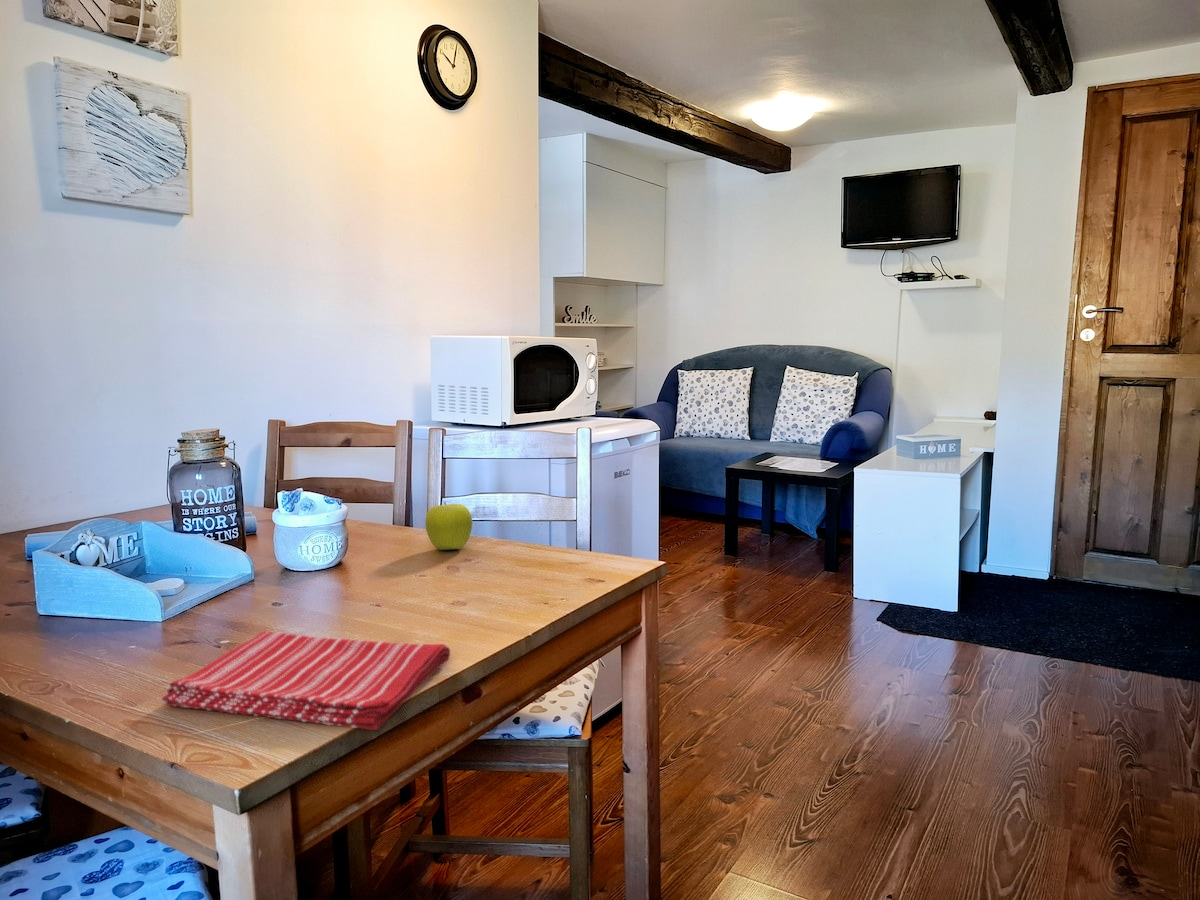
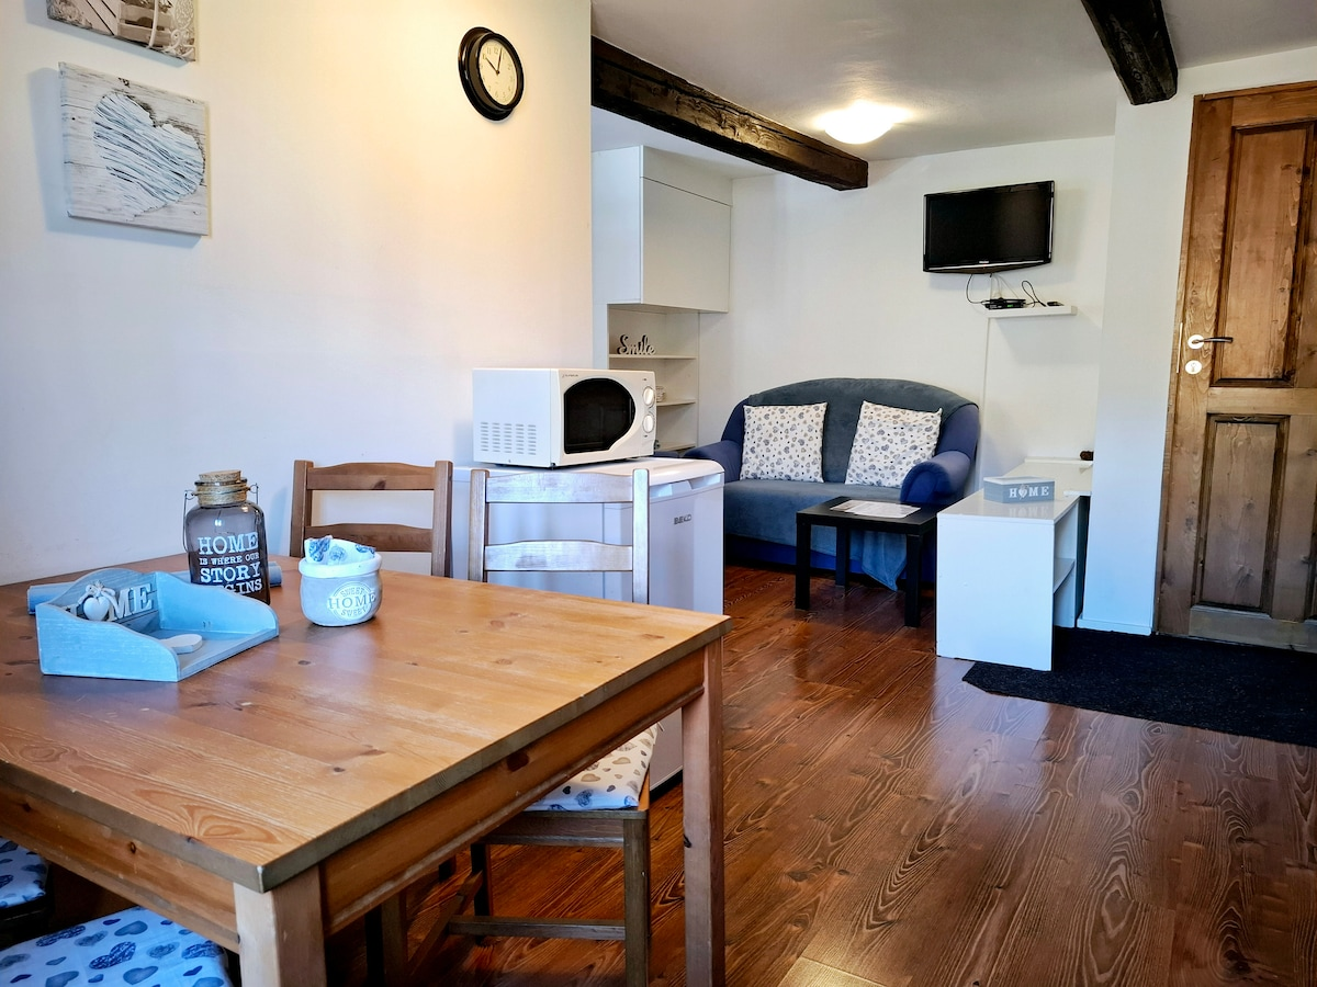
- fruit [424,501,473,551]
- dish towel [161,630,451,731]
